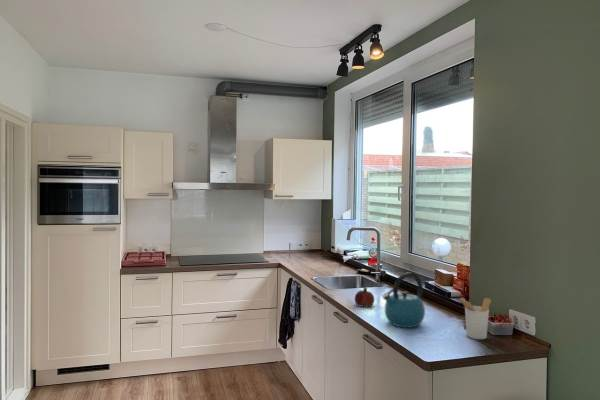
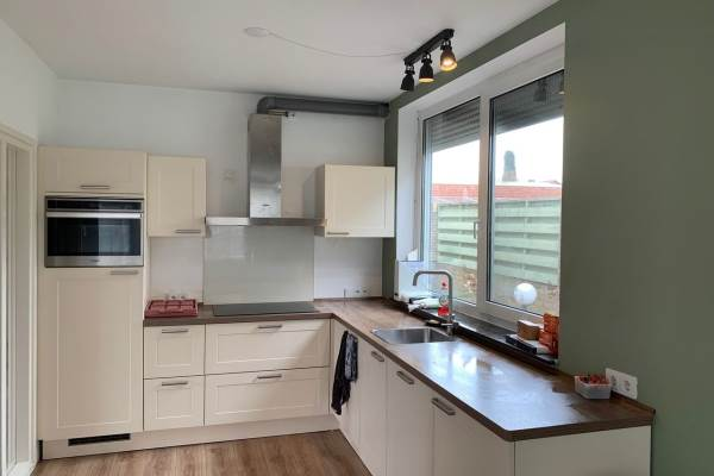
- utensil holder [458,297,492,340]
- fruit [354,286,375,308]
- kettle [381,271,426,329]
